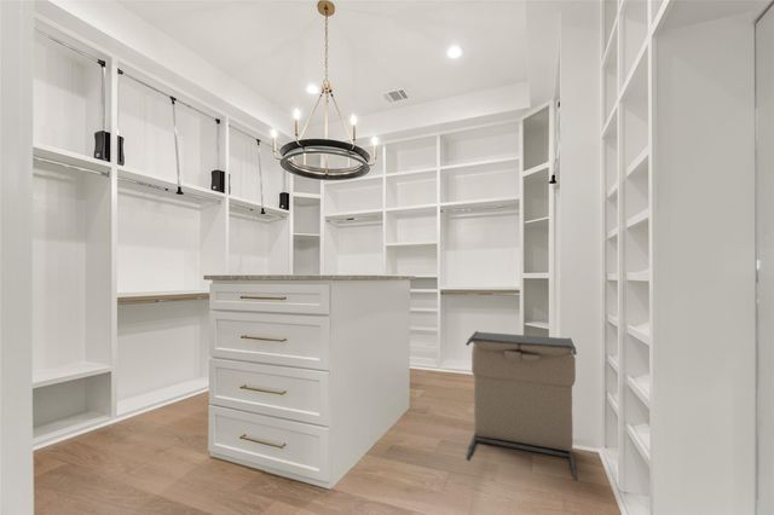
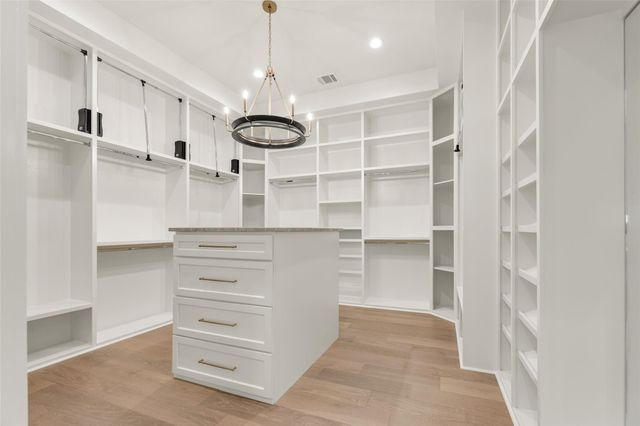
- laundry hamper [464,330,578,481]
